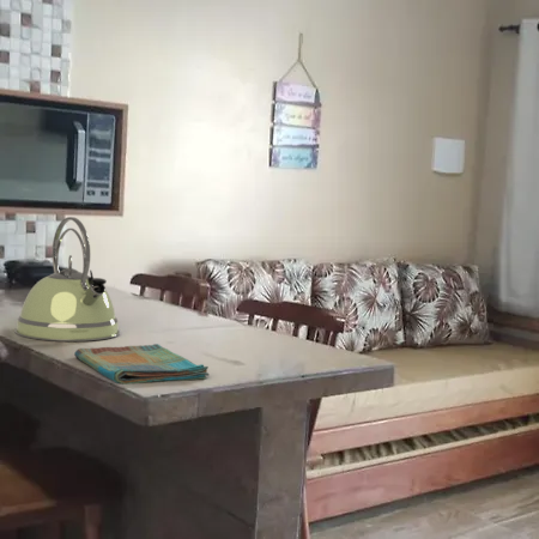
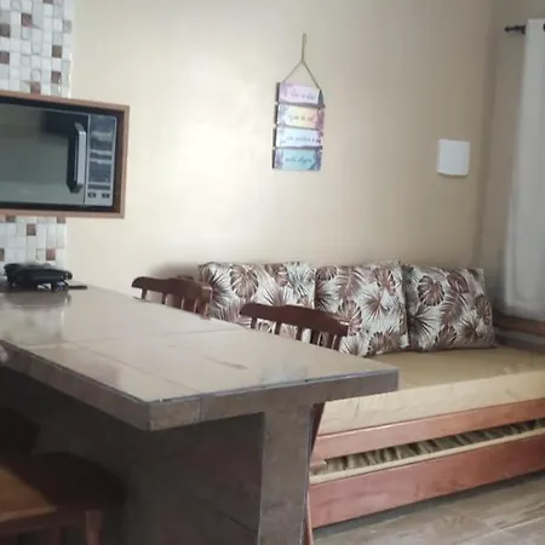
- kettle [14,216,121,343]
- dish towel [73,343,211,386]
